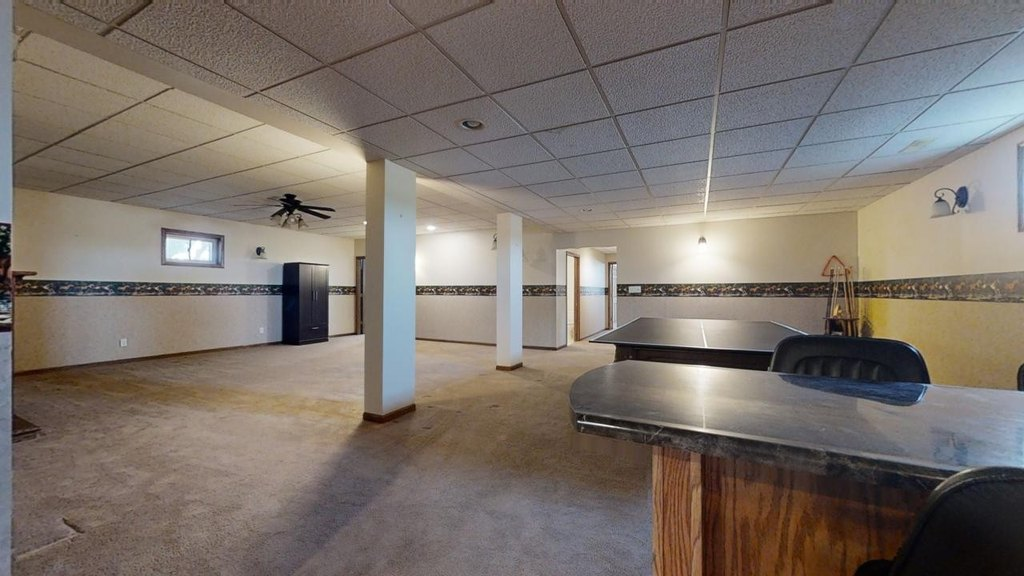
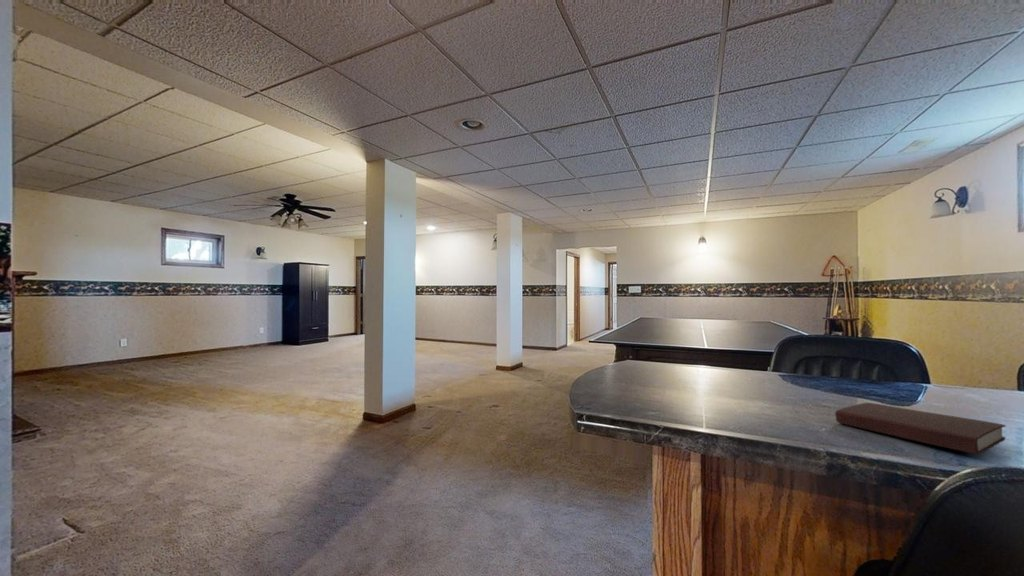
+ book [834,402,1007,455]
